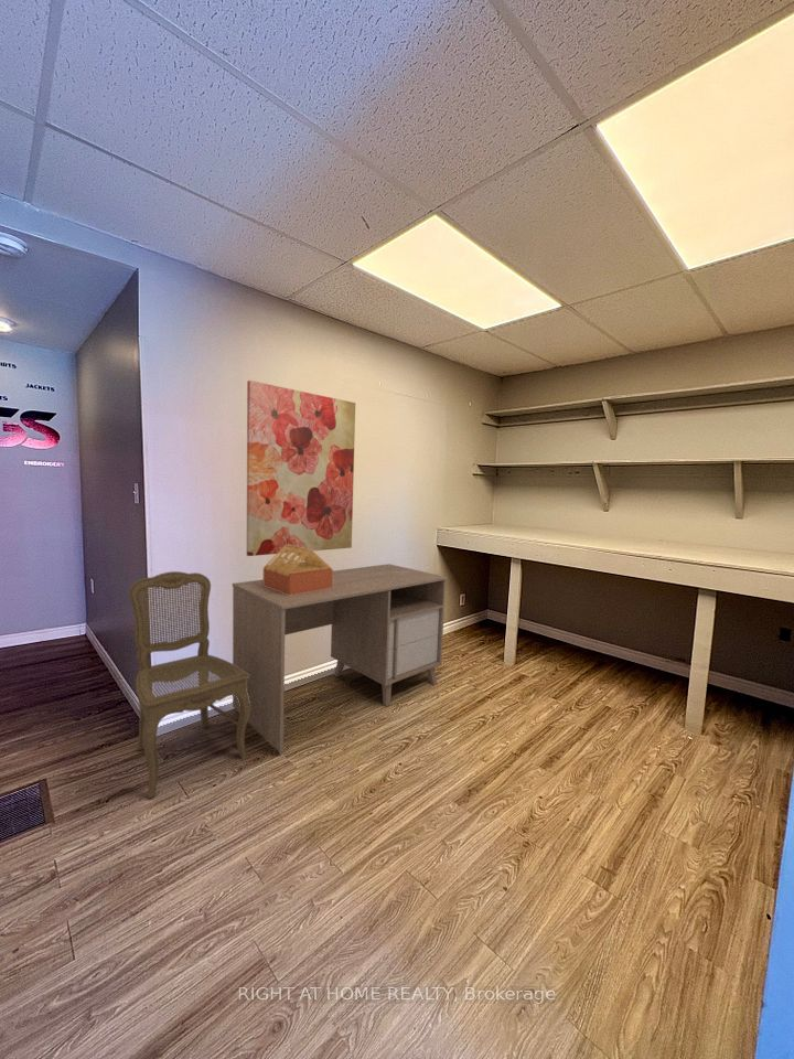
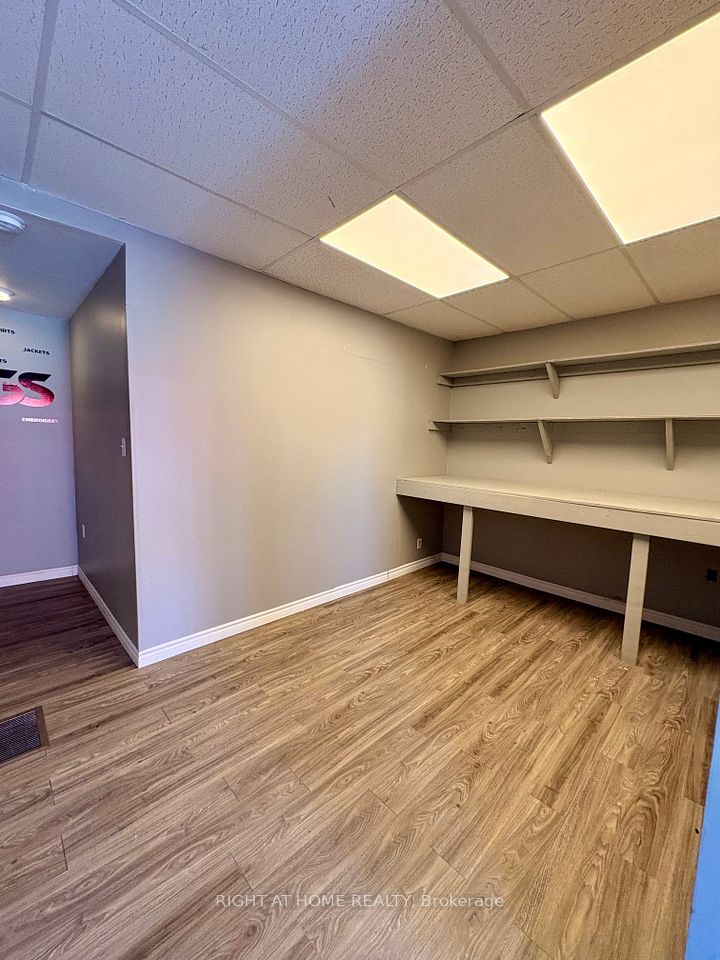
- desk [232,563,449,753]
- wall art [246,379,356,557]
- chair [128,570,250,800]
- architectural model [262,544,334,596]
